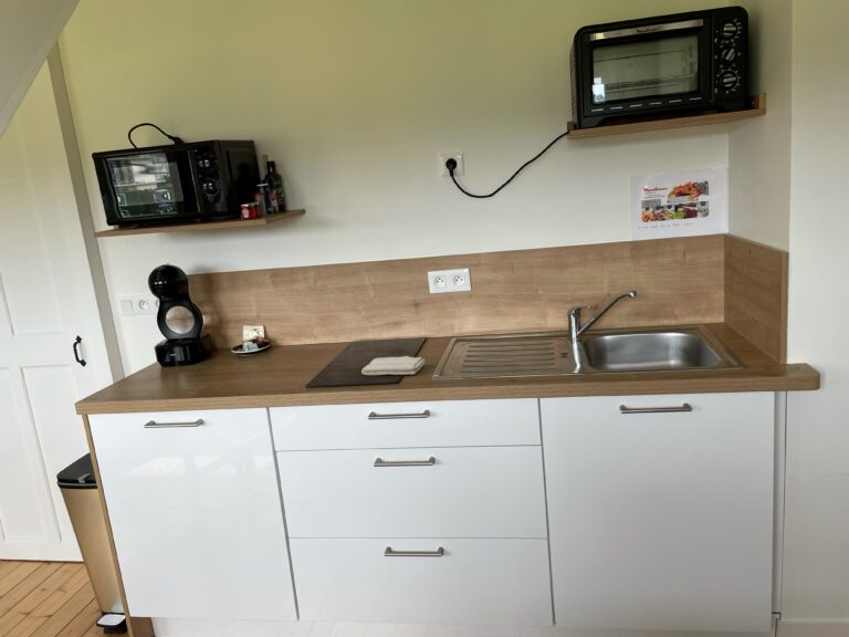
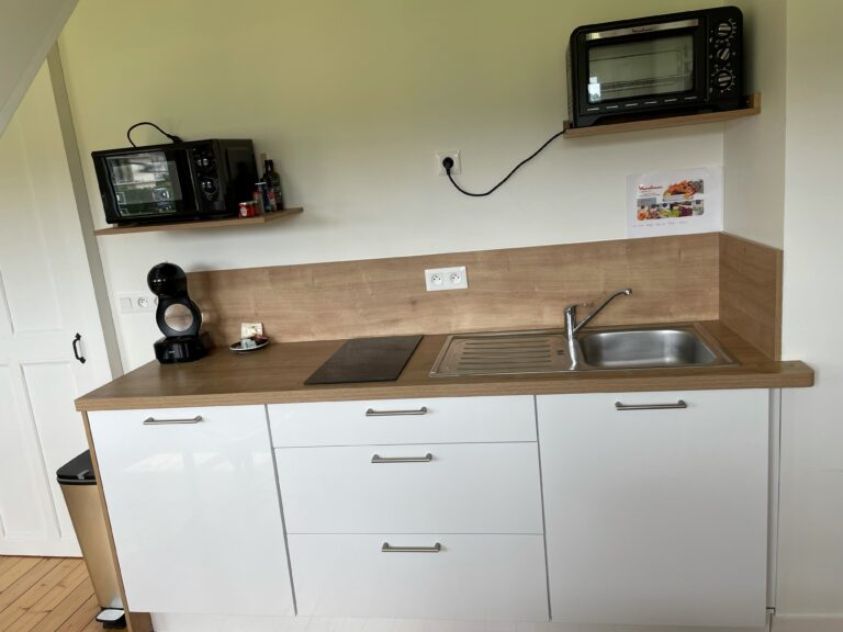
- washcloth [360,355,427,376]
